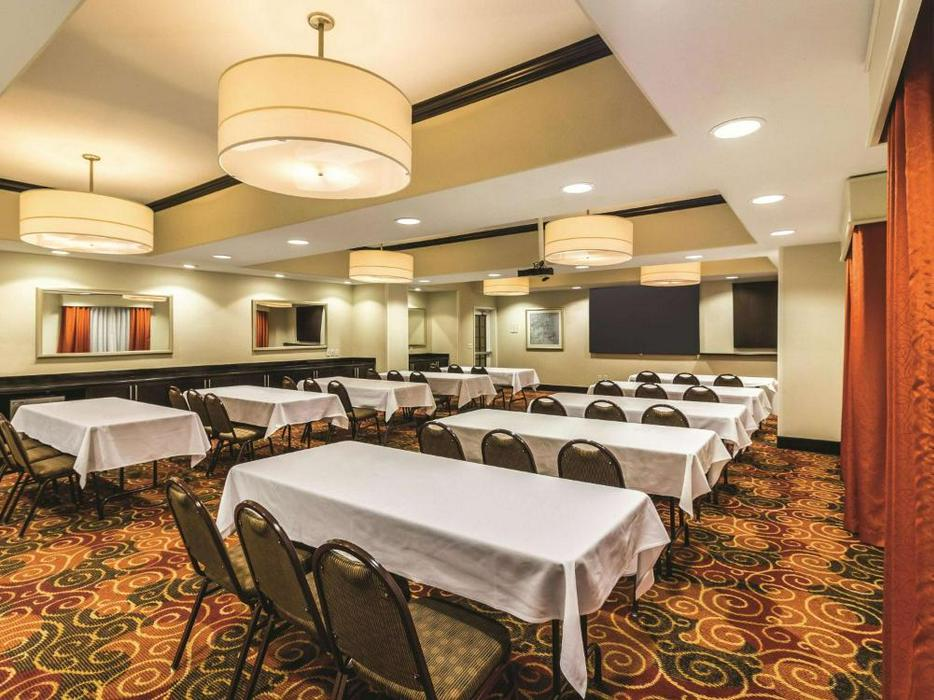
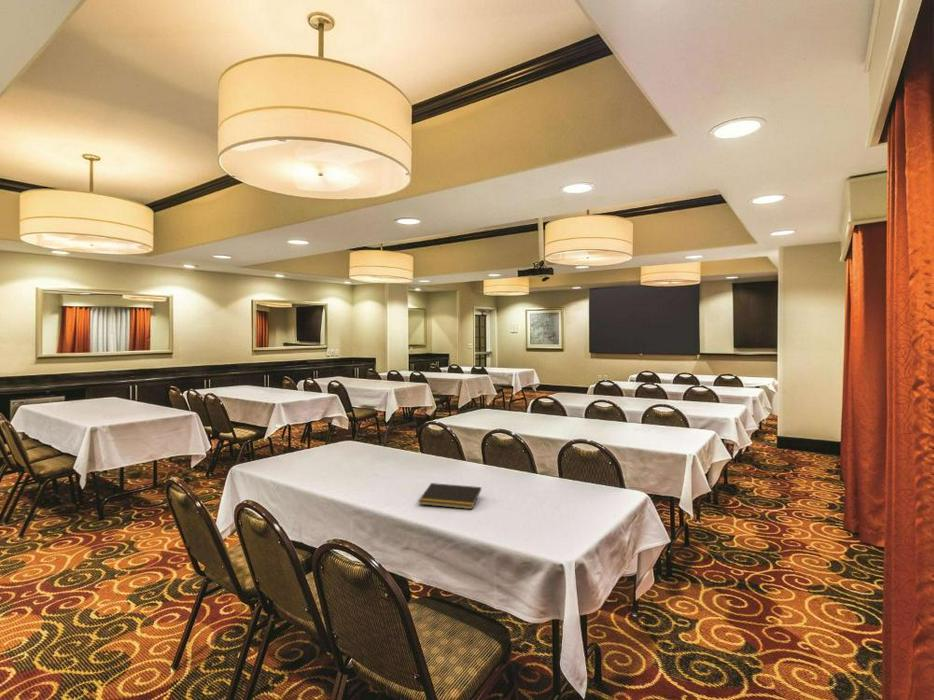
+ notepad [417,482,482,510]
